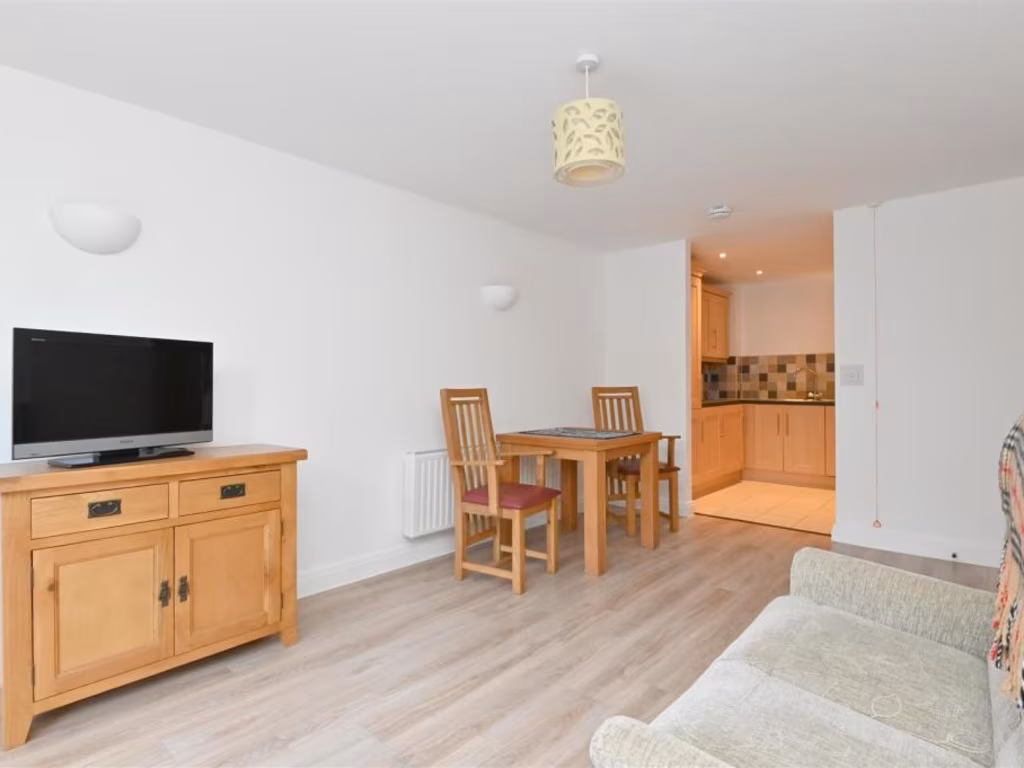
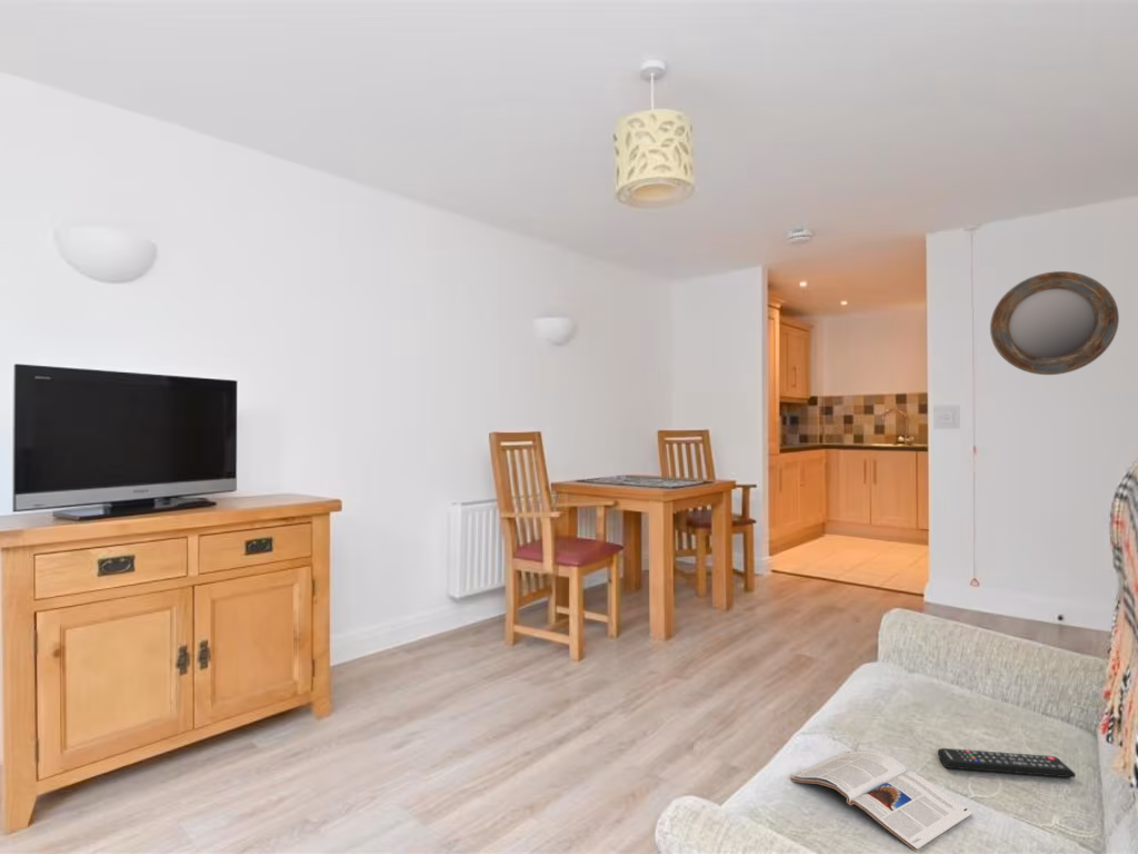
+ home mirror [989,270,1120,376]
+ remote control [937,747,1077,778]
+ magazine [790,751,974,852]
